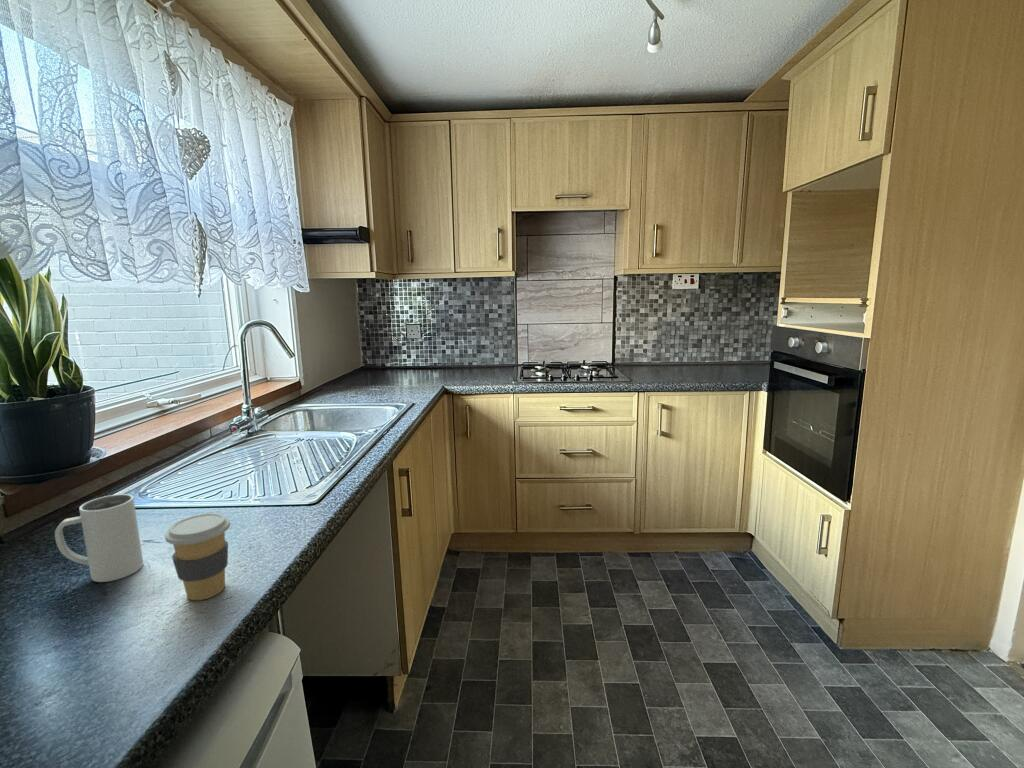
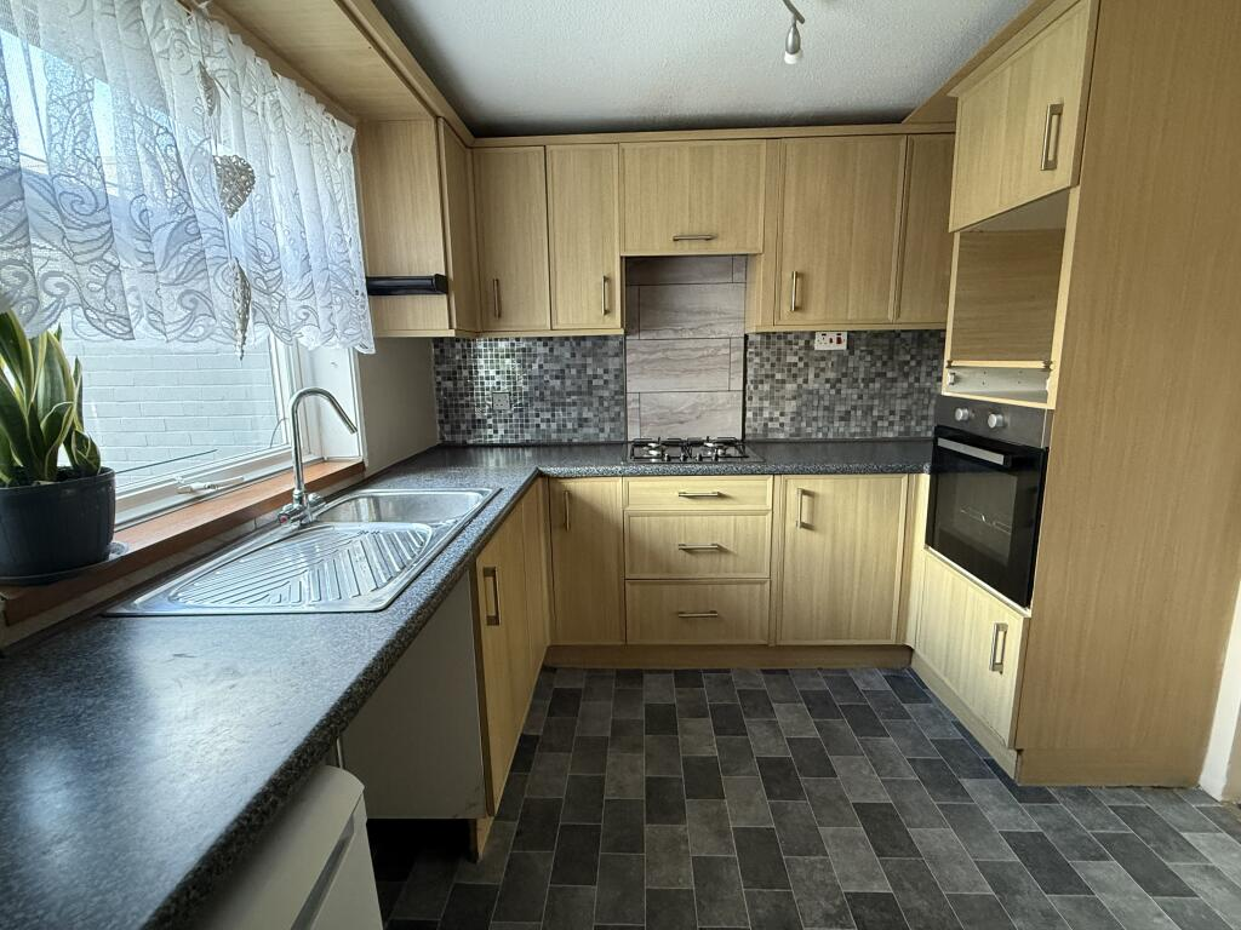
- mug [54,493,144,583]
- coffee cup [164,512,231,601]
